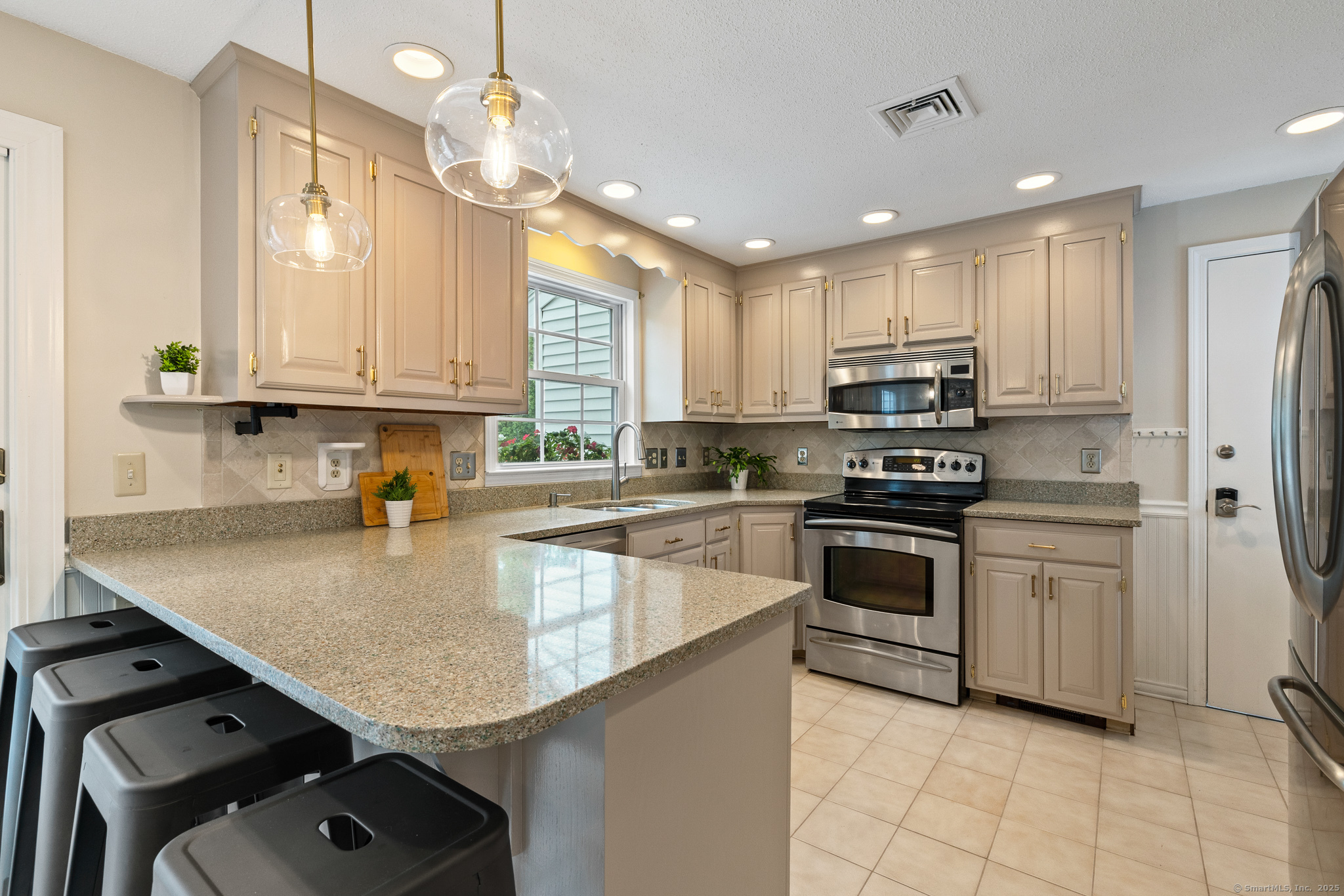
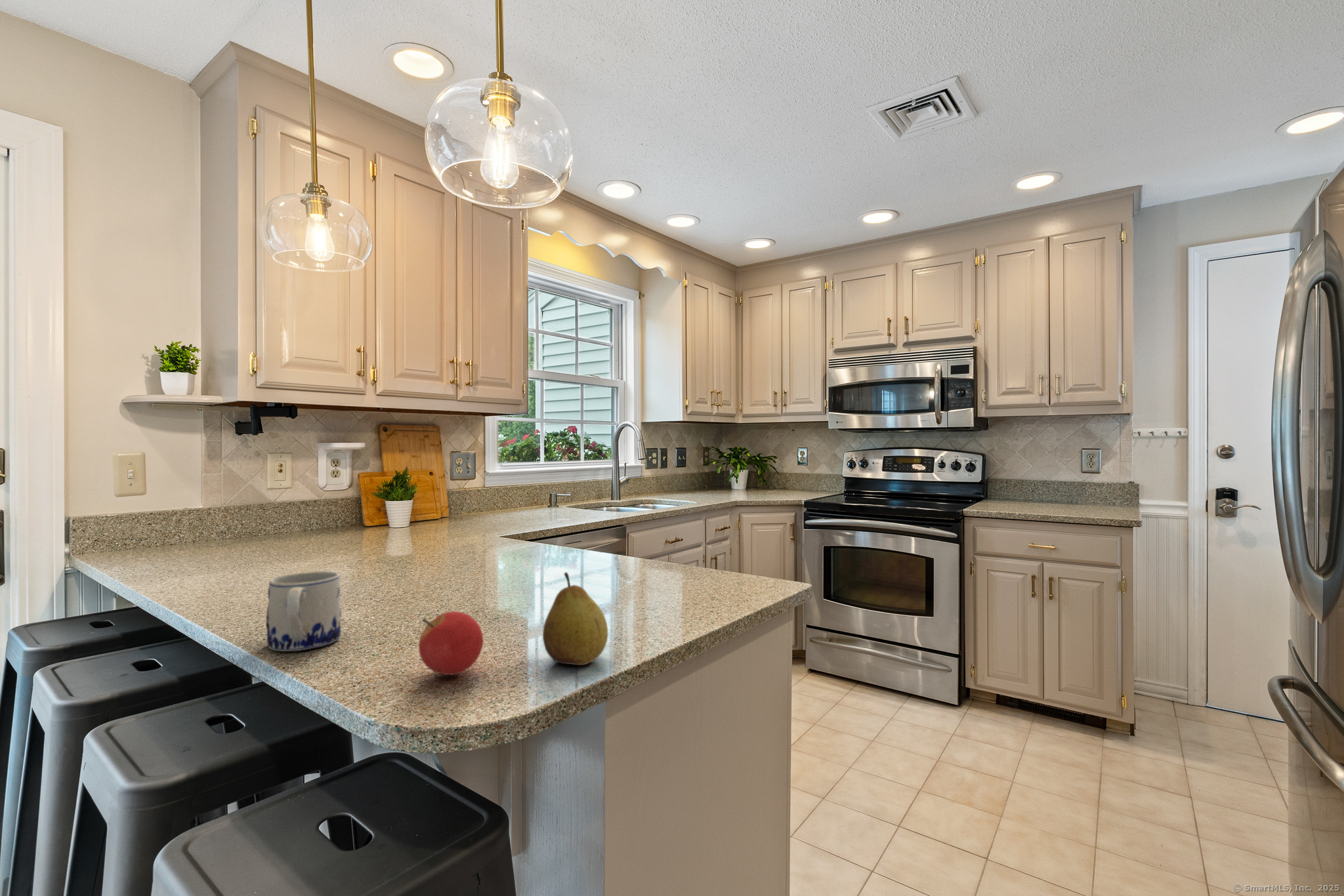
+ fruit [418,611,484,676]
+ fruit [542,571,609,666]
+ mug [265,571,342,652]
